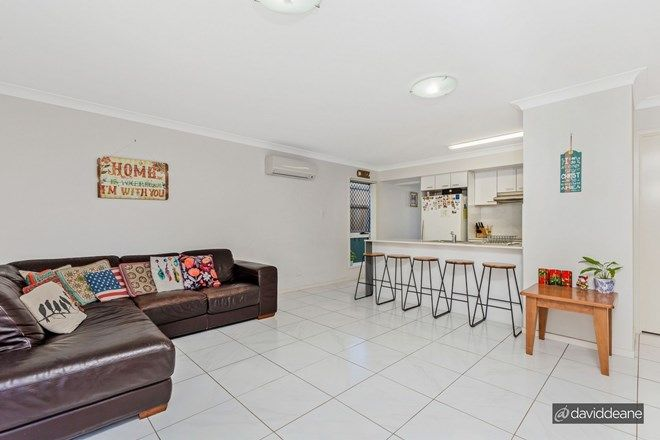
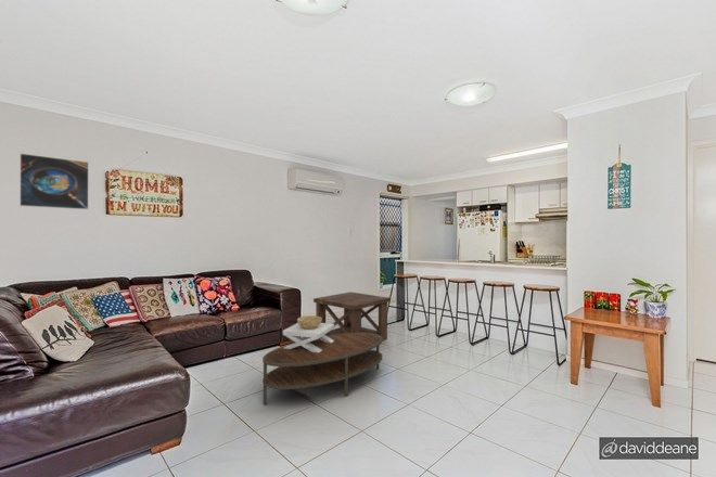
+ coffee table [261,333,384,405]
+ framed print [18,152,90,210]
+ decorative bowl [282,314,335,352]
+ side table [312,291,392,343]
